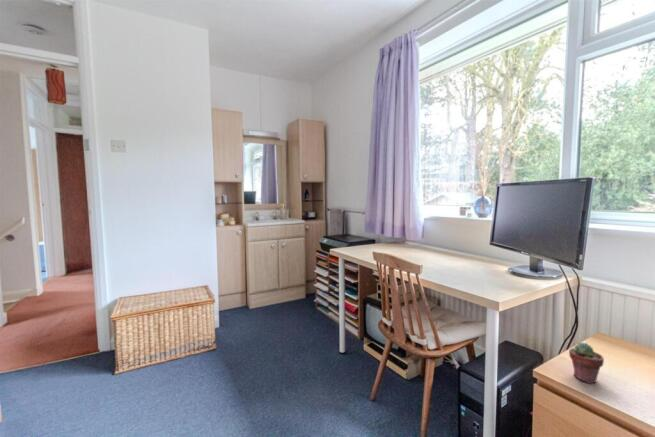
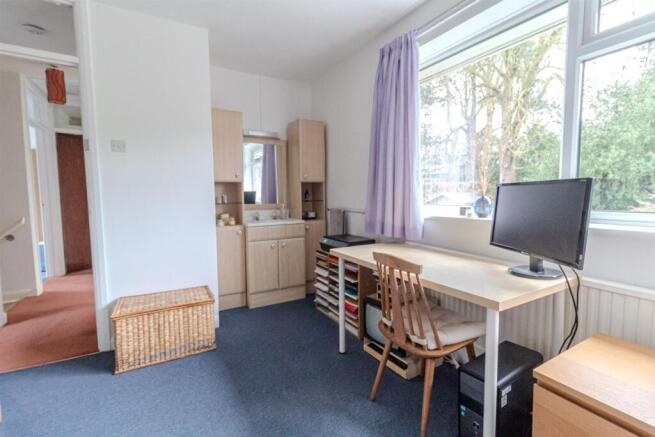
- potted succulent [568,341,605,384]
